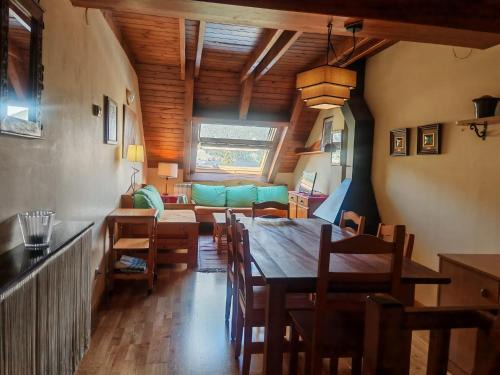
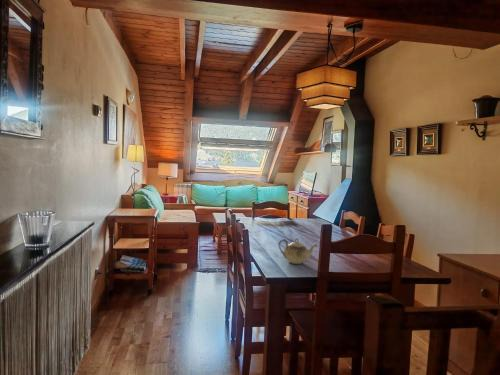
+ teapot [278,237,319,265]
